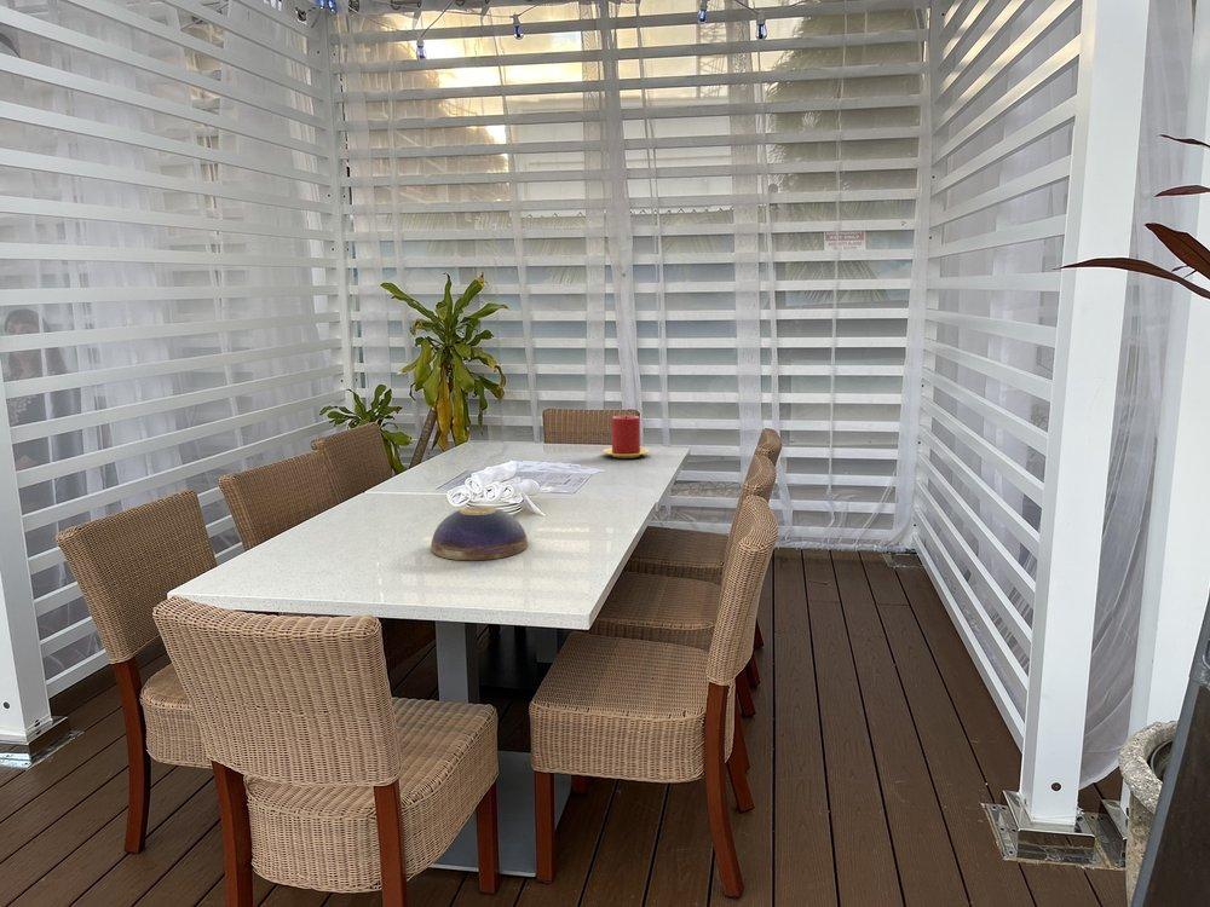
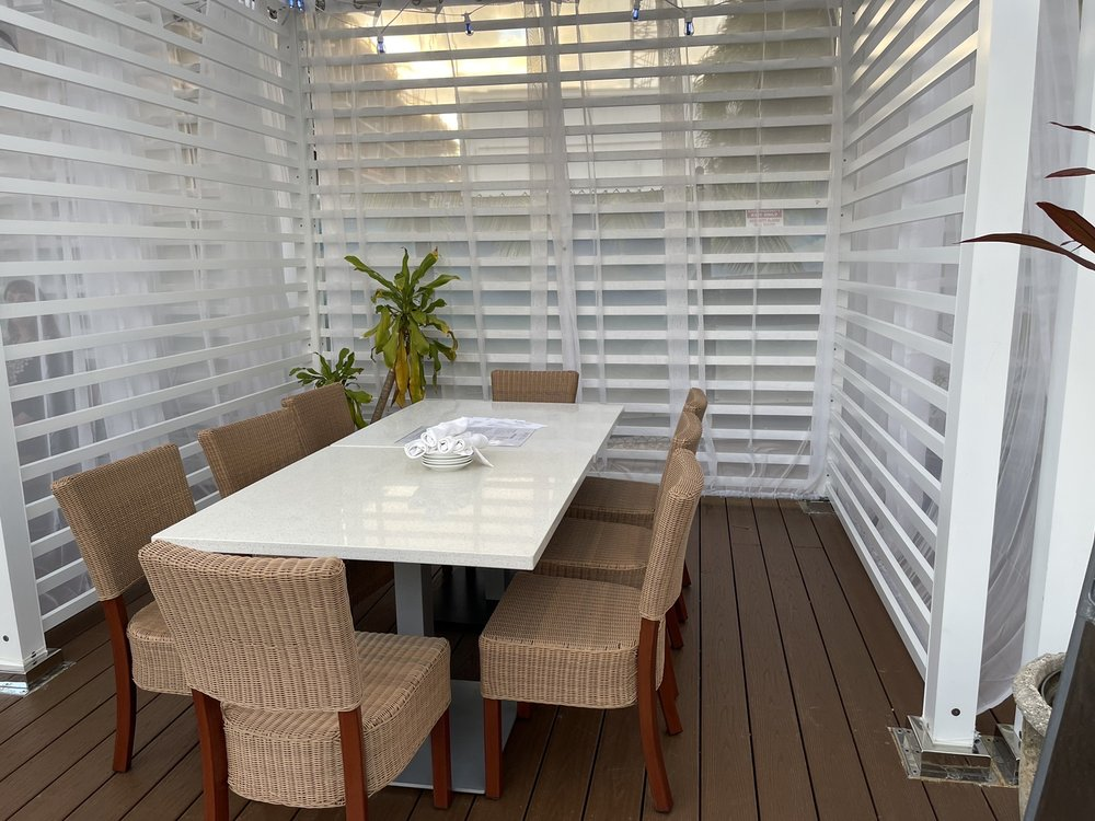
- decorative bowl [430,504,529,561]
- candle [601,414,651,460]
